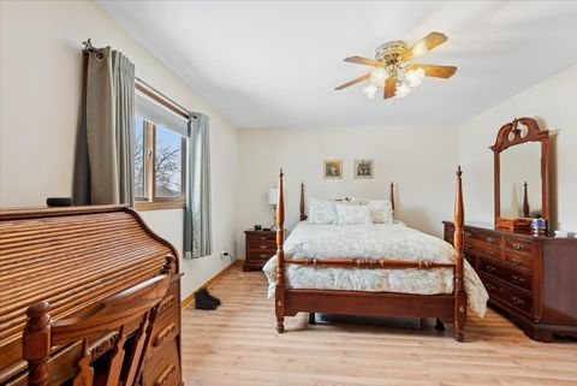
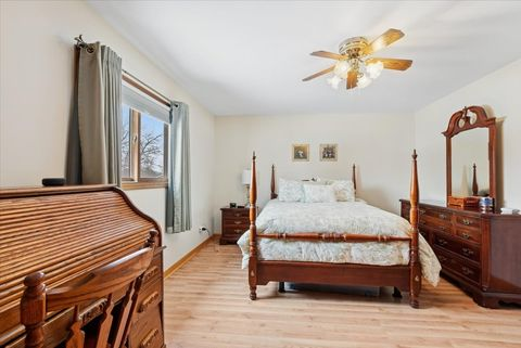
- boots [192,285,222,311]
